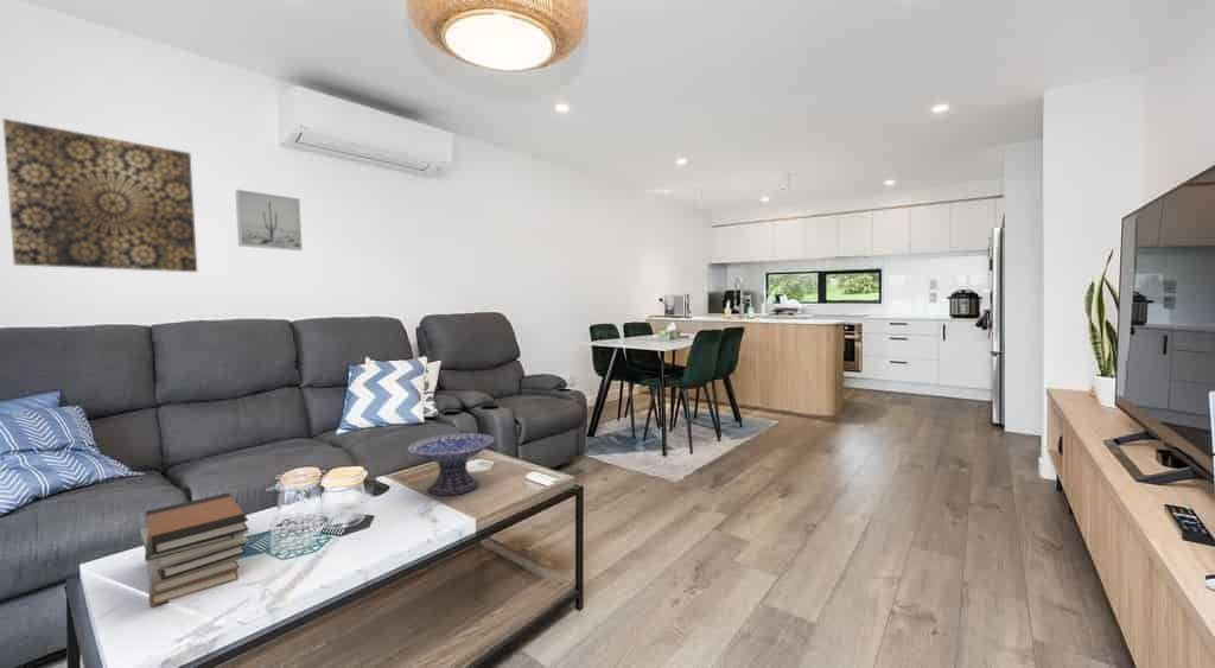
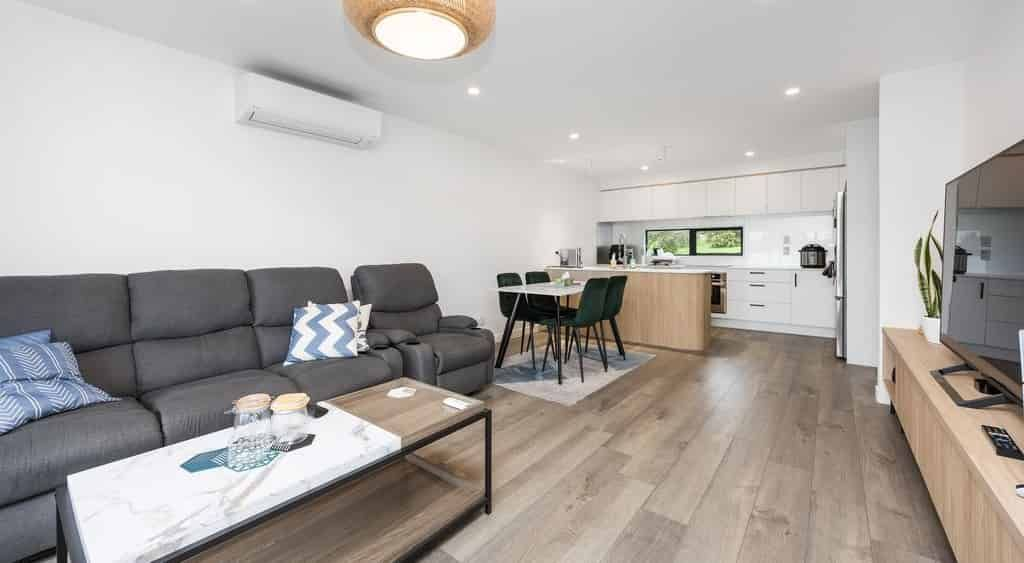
- decorative bowl [407,432,496,497]
- book stack [140,491,250,607]
- wall art [235,189,304,252]
- wall art [2,117,198,273]
